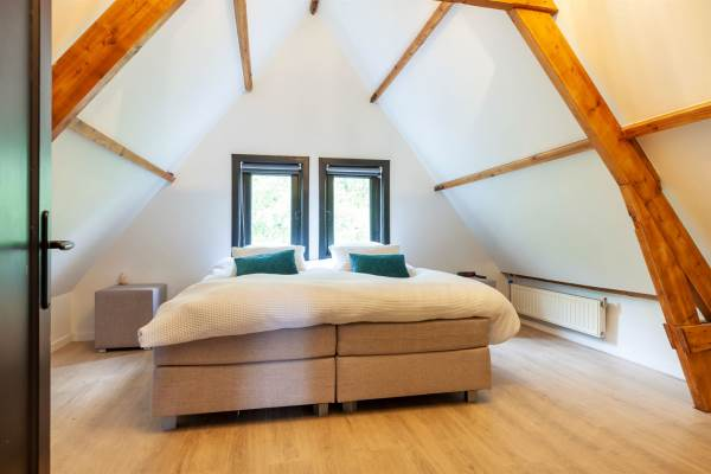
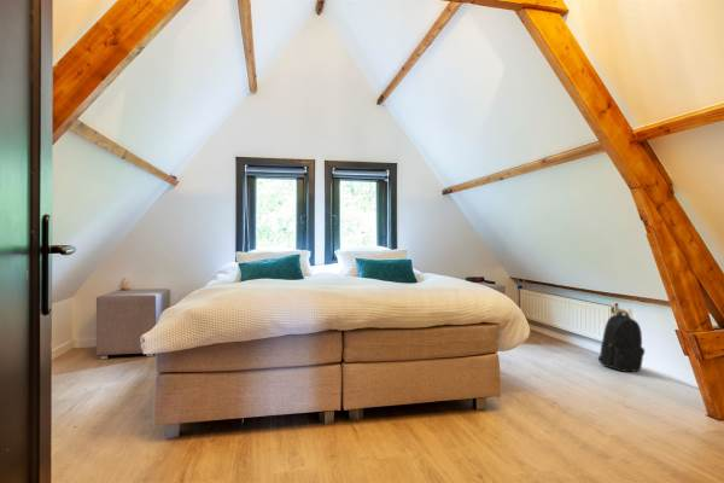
+ backpack [597,310,646,373]
